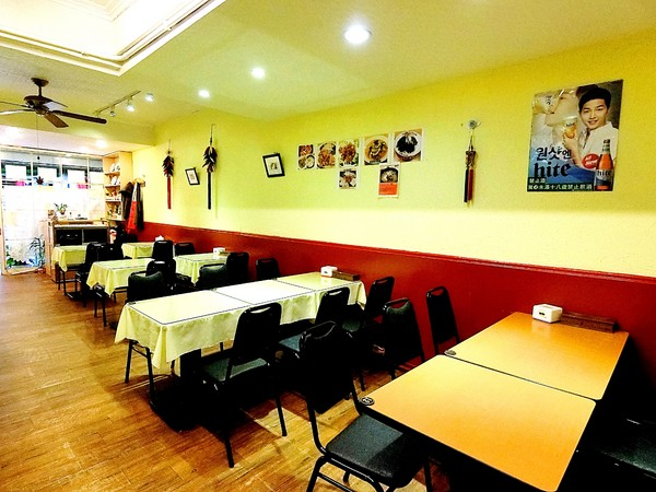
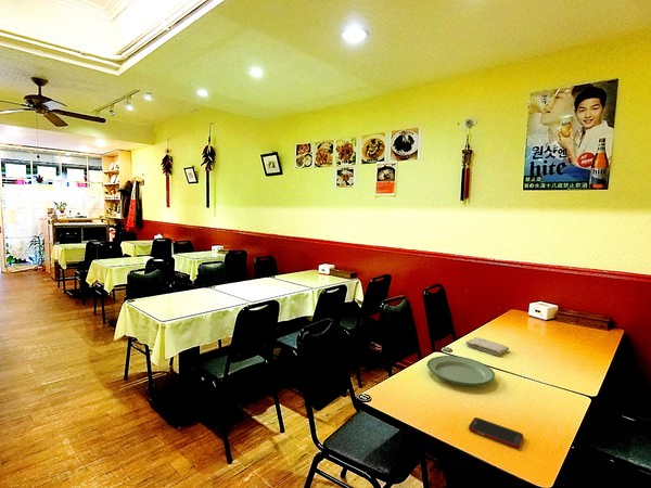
+ cell phone [468,416,524,449]
+ plate [426,355,496,387]
+ washcloth [464,336,510,357]
